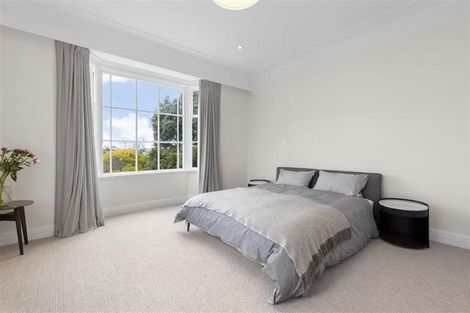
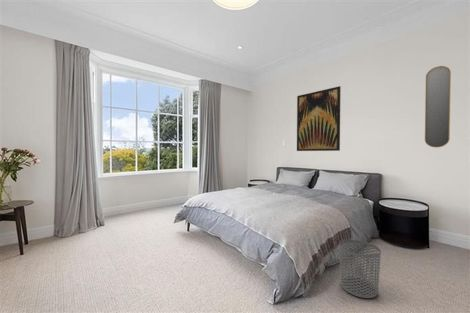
+ waste bin [338,239,382,299]
+ home mirror [424,65,452,148]
+ wall art [296,85,342,152]
